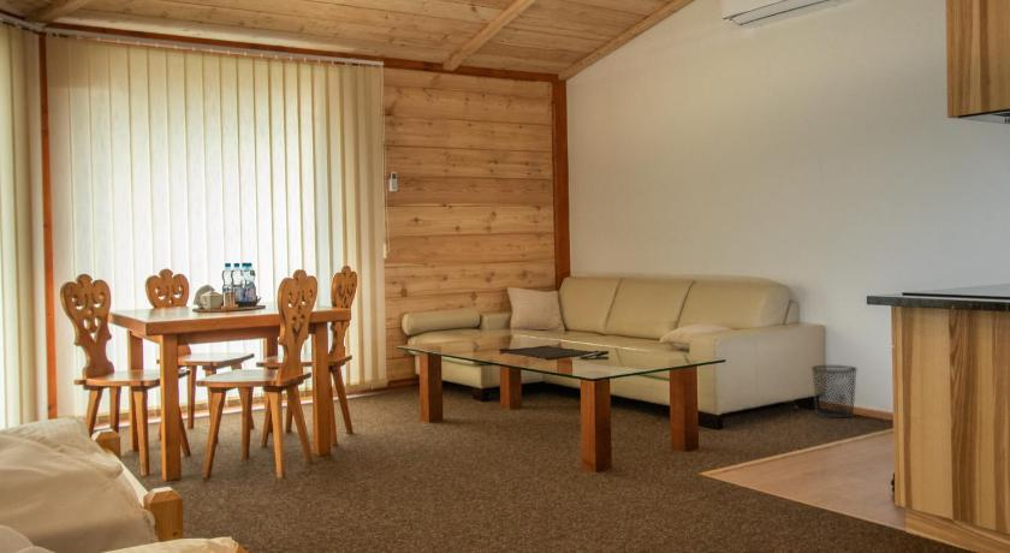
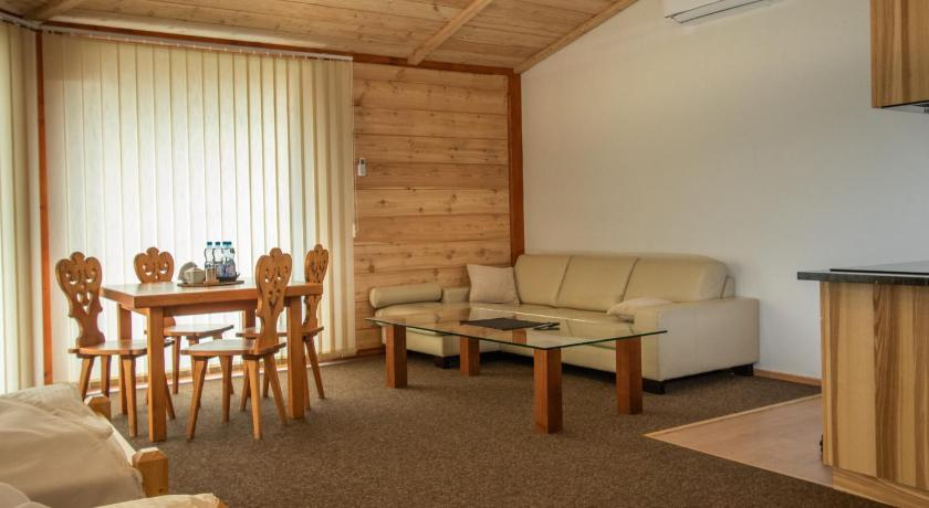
- waste bin [810,364,858,418]
